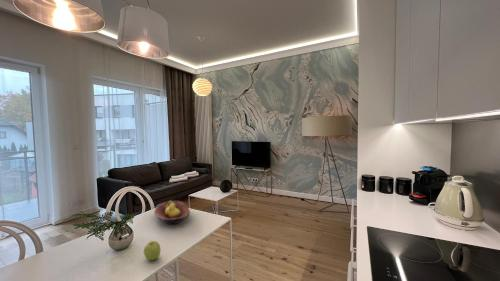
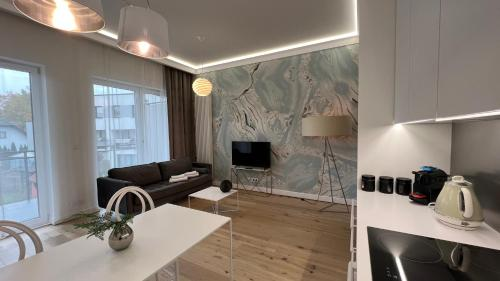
- apple [143,240,162,261]
- fruit bowl [154,200,191,225]
